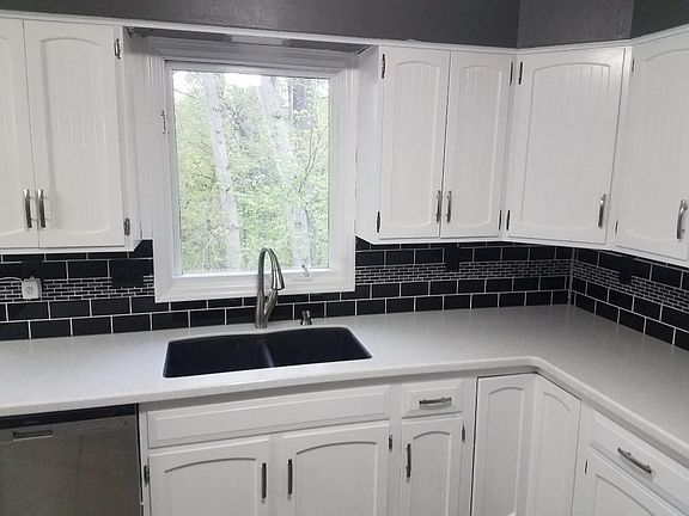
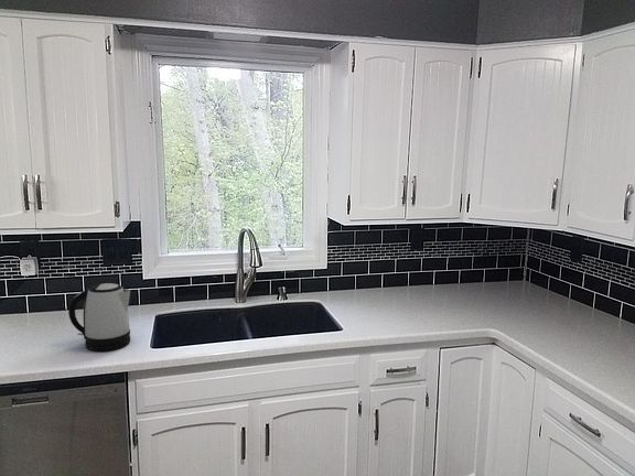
+ kettle [67,282,131,351]
